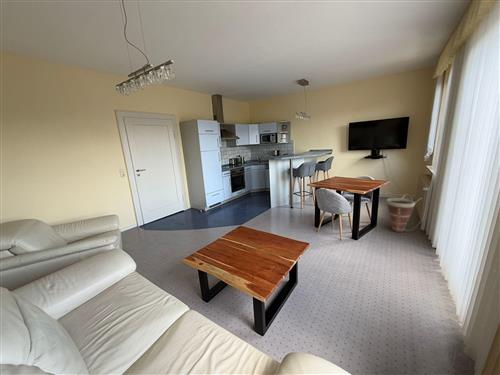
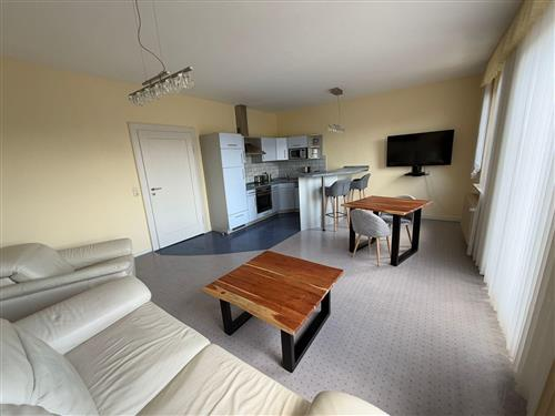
- basket [386,193,429,233]
